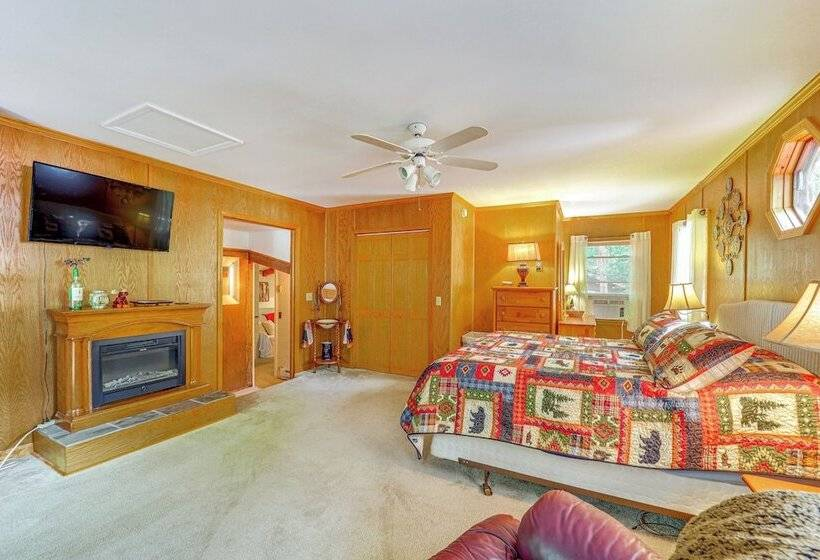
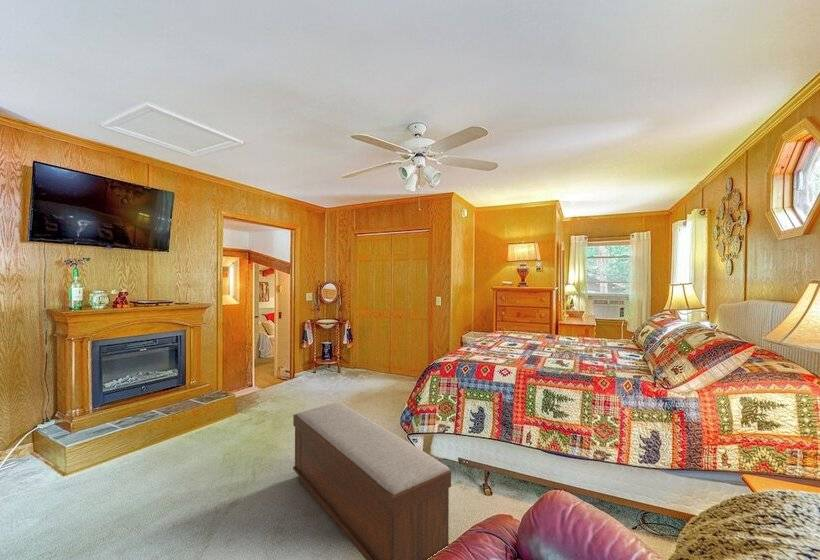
+ bench [292,402,452,560]
